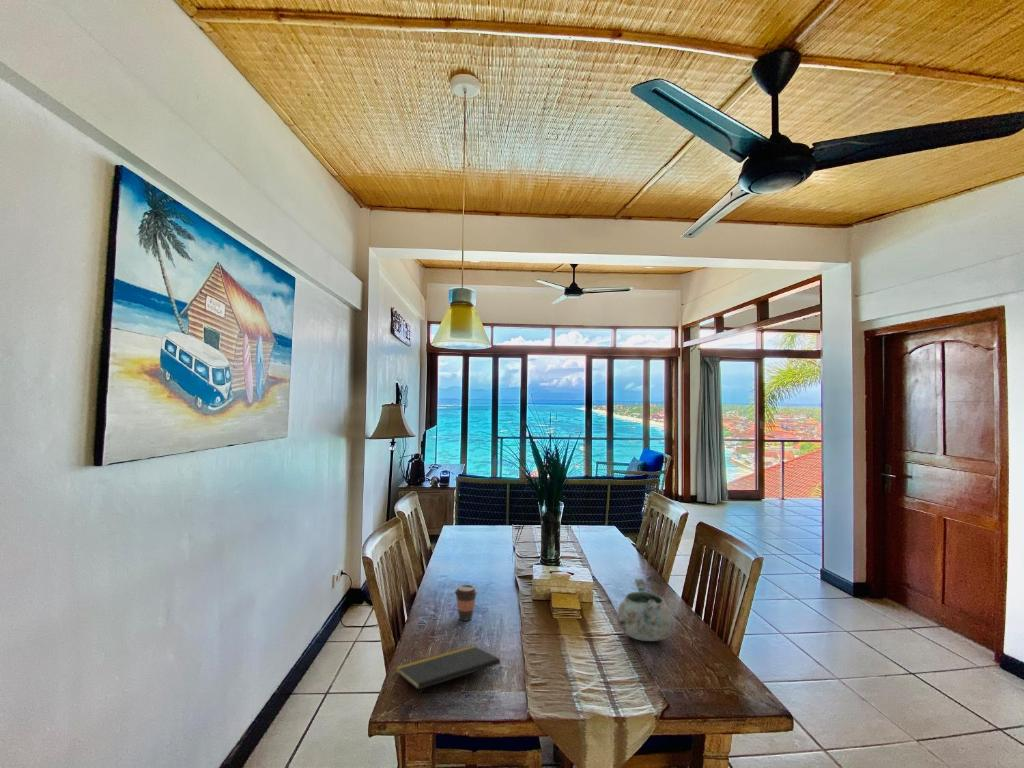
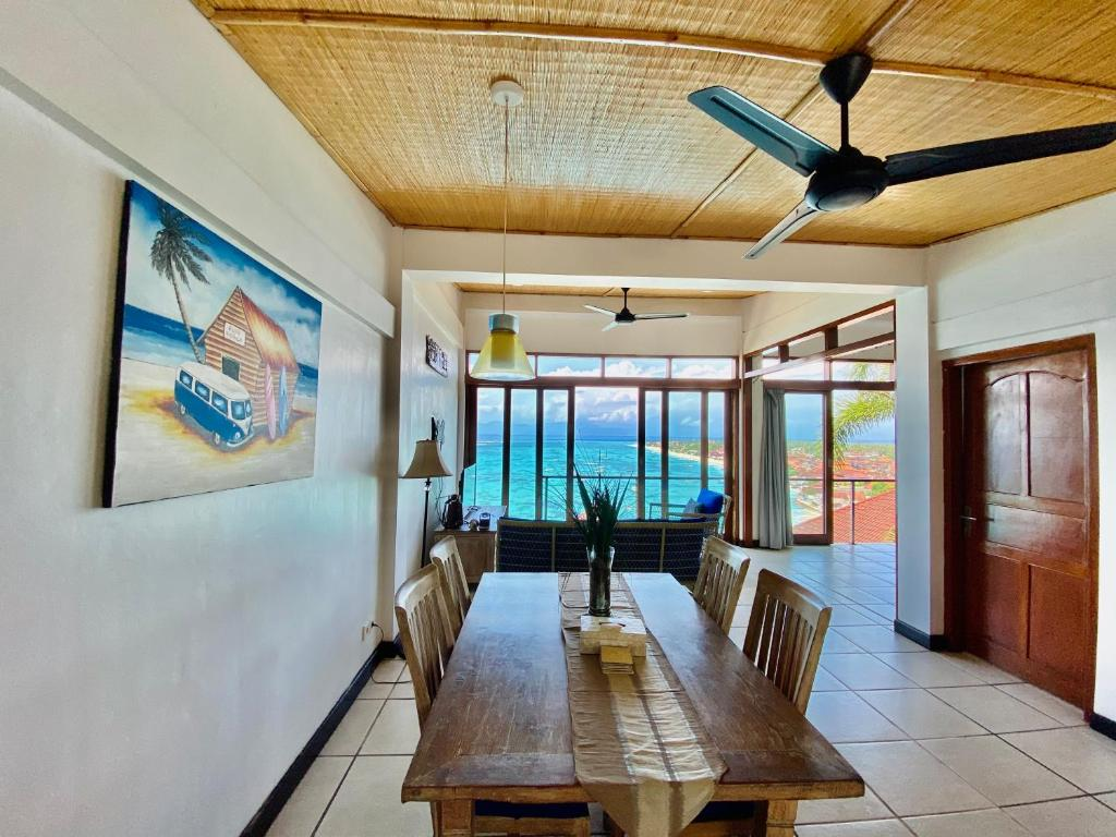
- coffee cup [454,584,479,621]
- notepad [395,644,502,691]
- decorative bowl [616,578,675,642]
